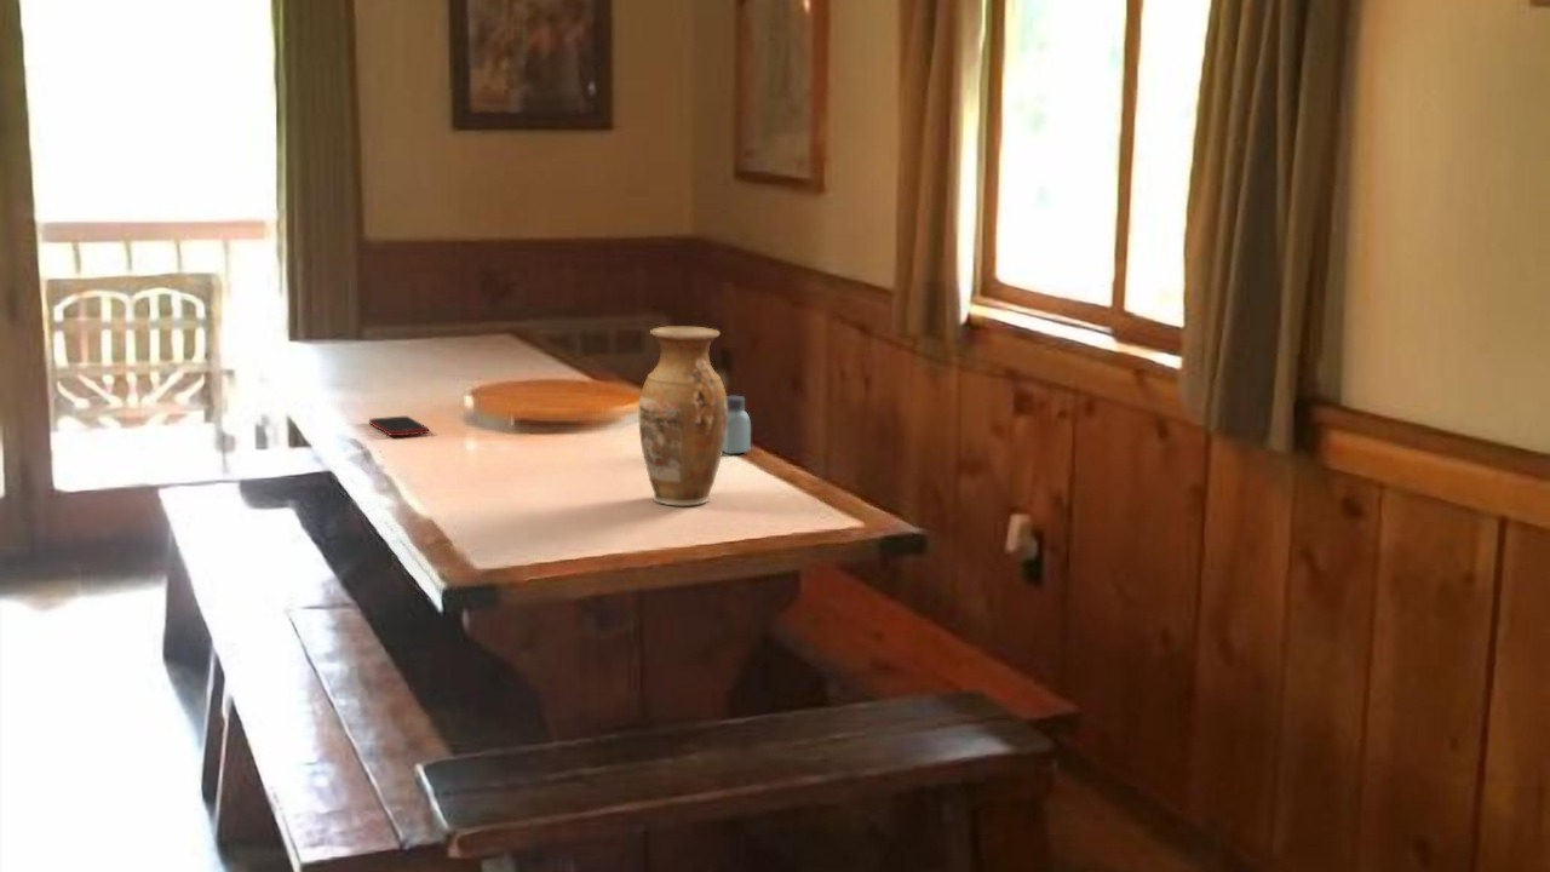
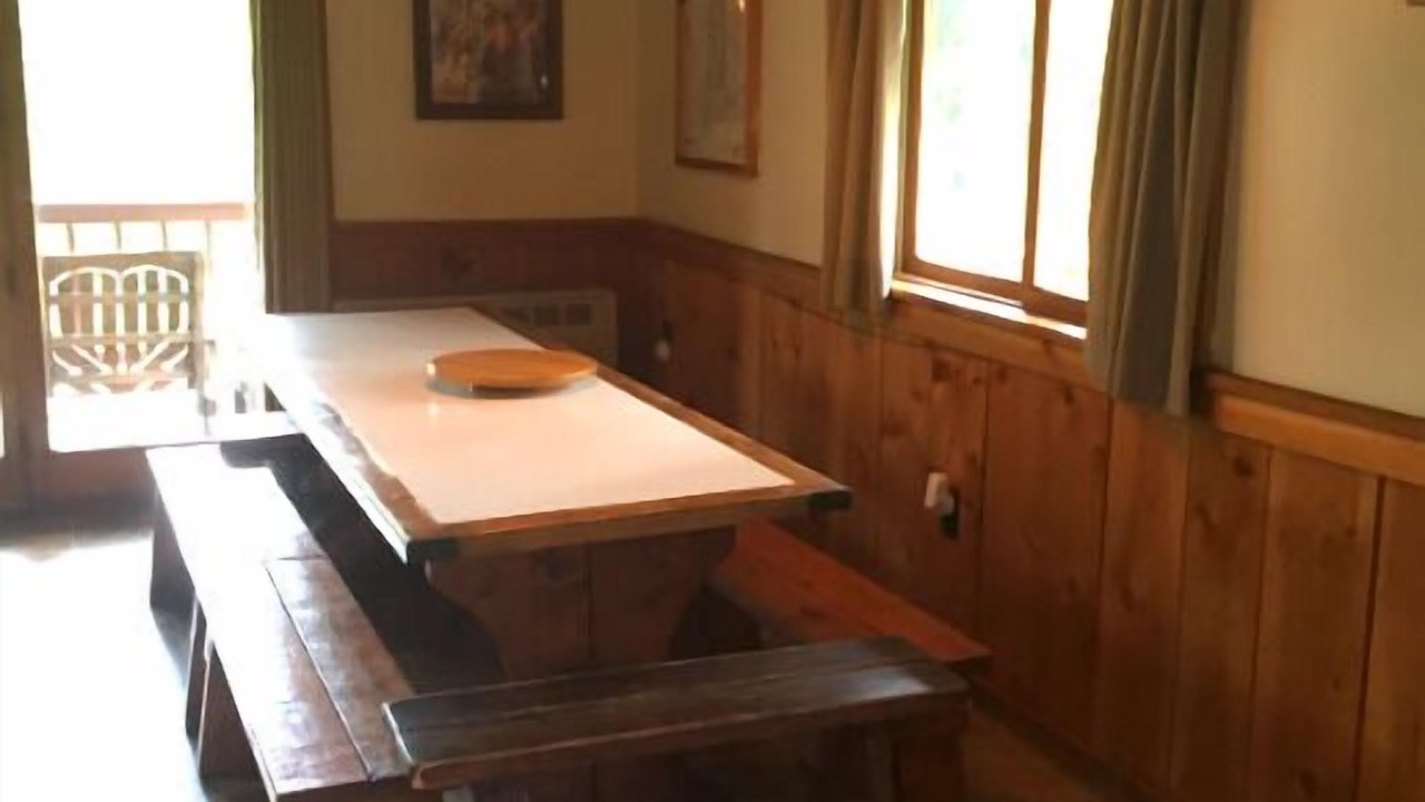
- saltshaker [723,395,752,455]
- cell phone [368,415,430,437]
- vase [638,326,728,506]
